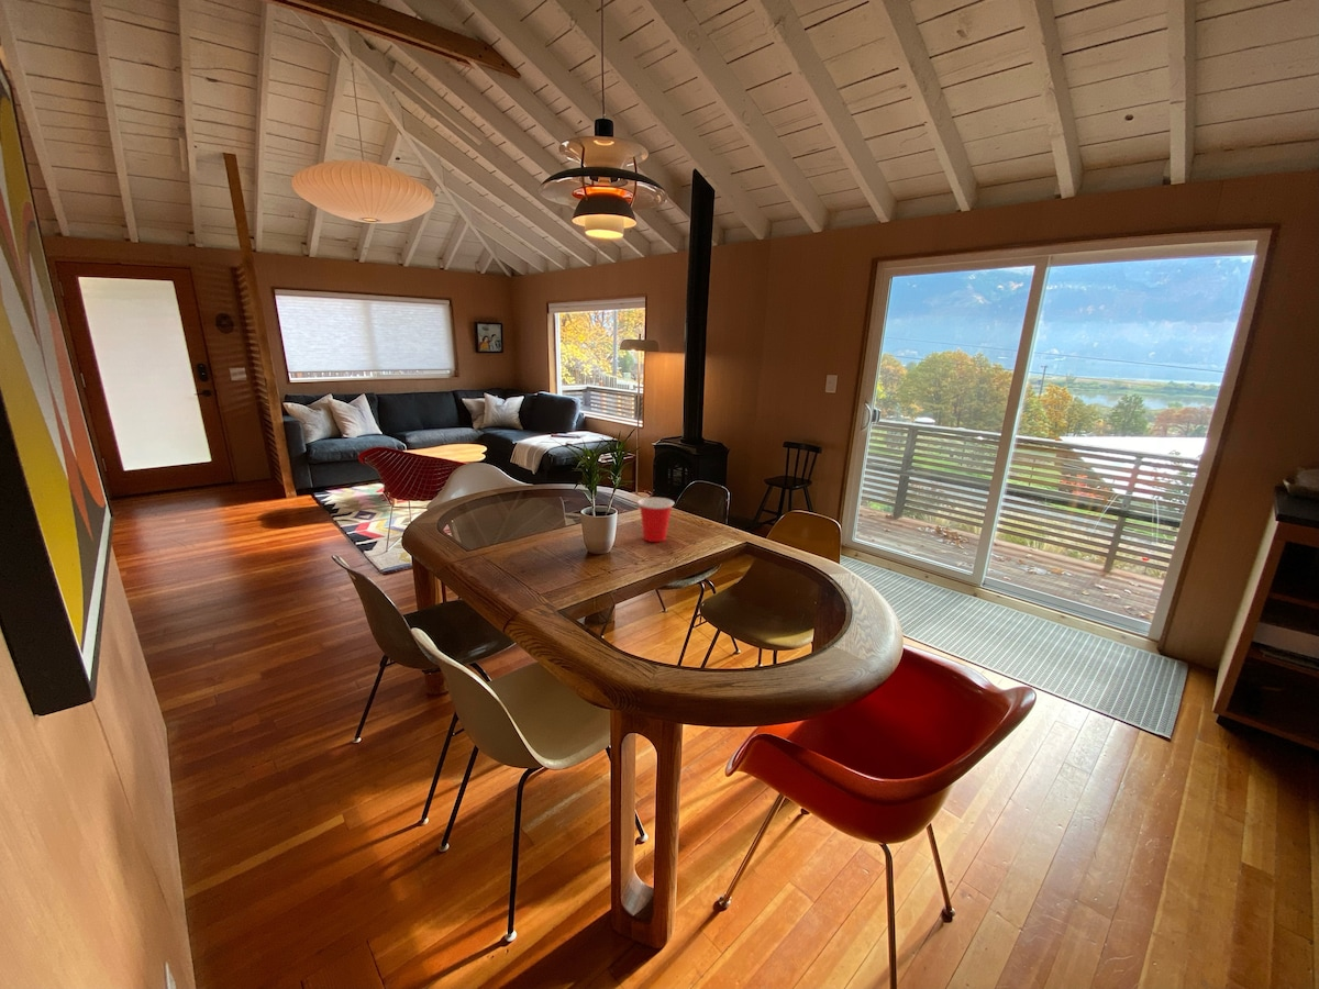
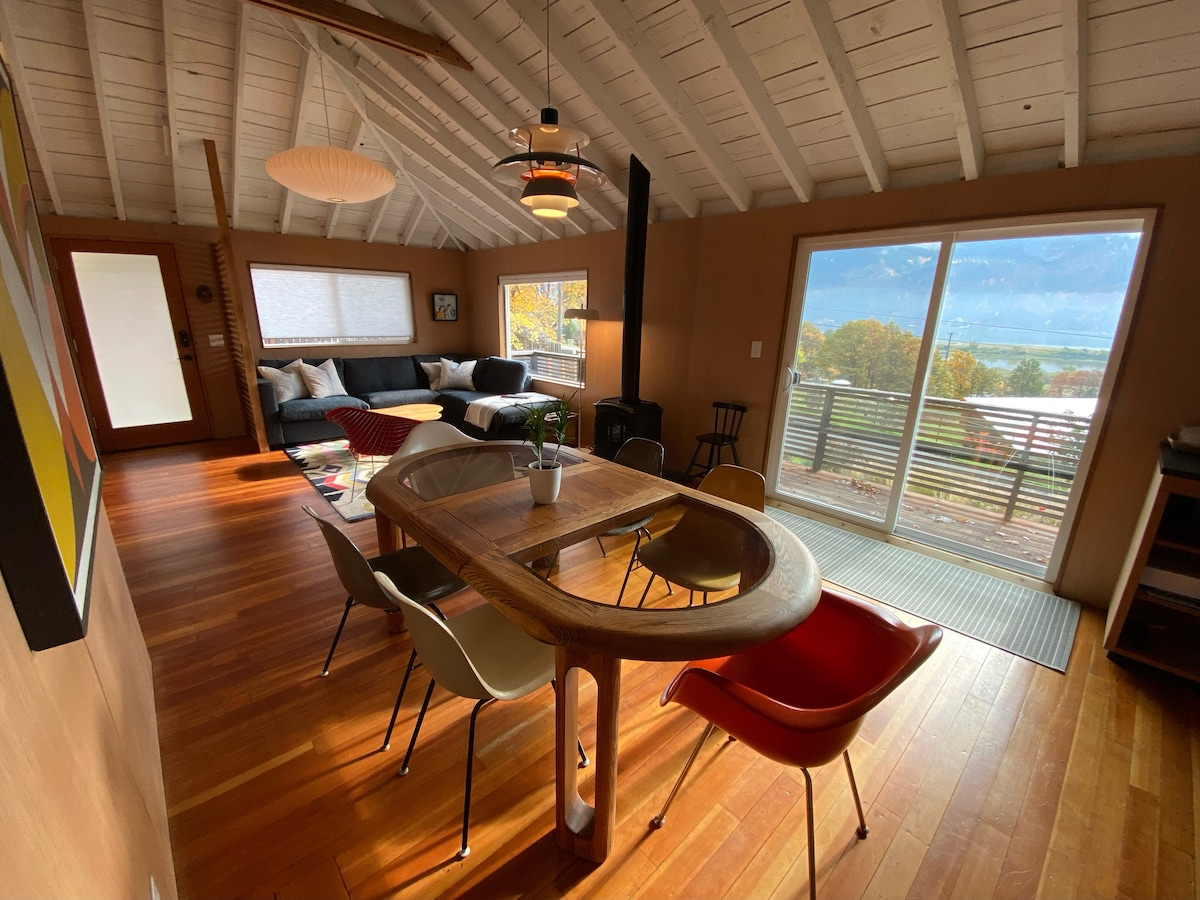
- cup [636,497,675,543]
